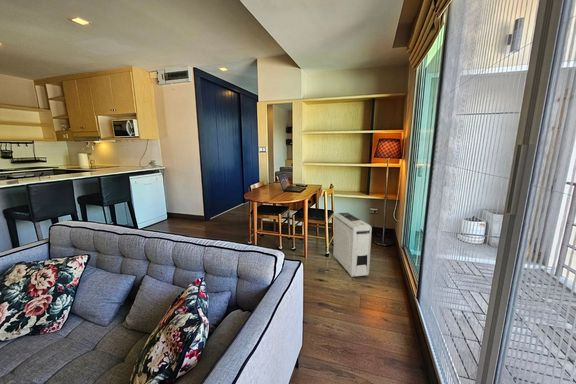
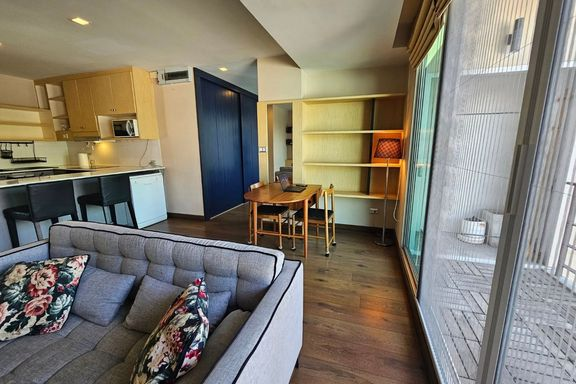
- air purifier [332,212,373,278]
